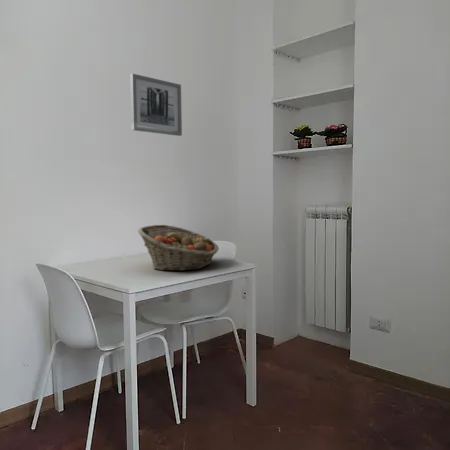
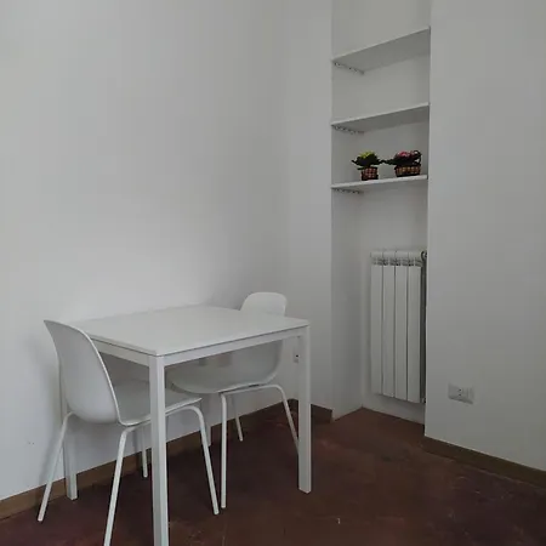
- wall art [129,73,183,137]
- fruit basket [137,224,220,272]
